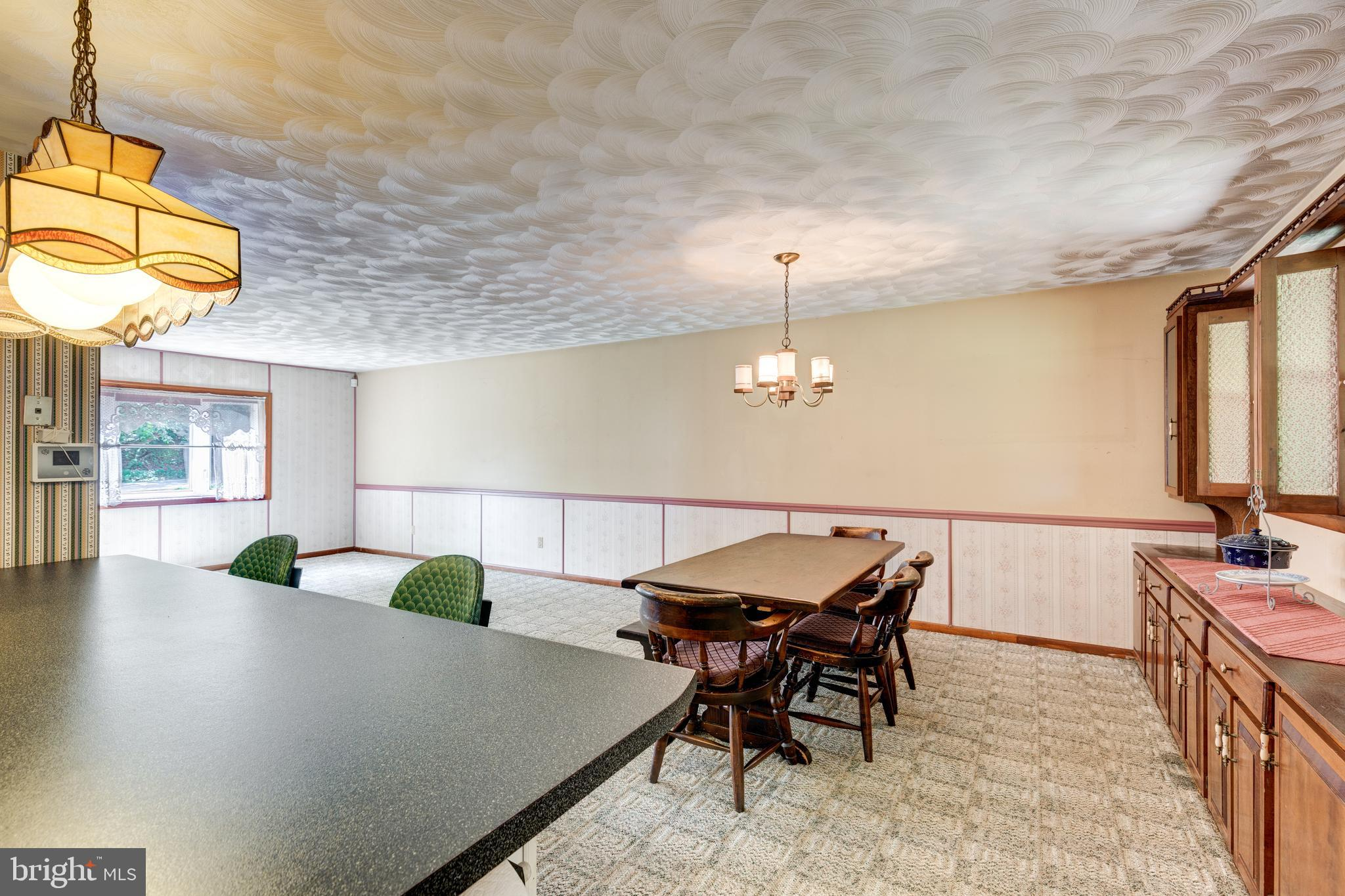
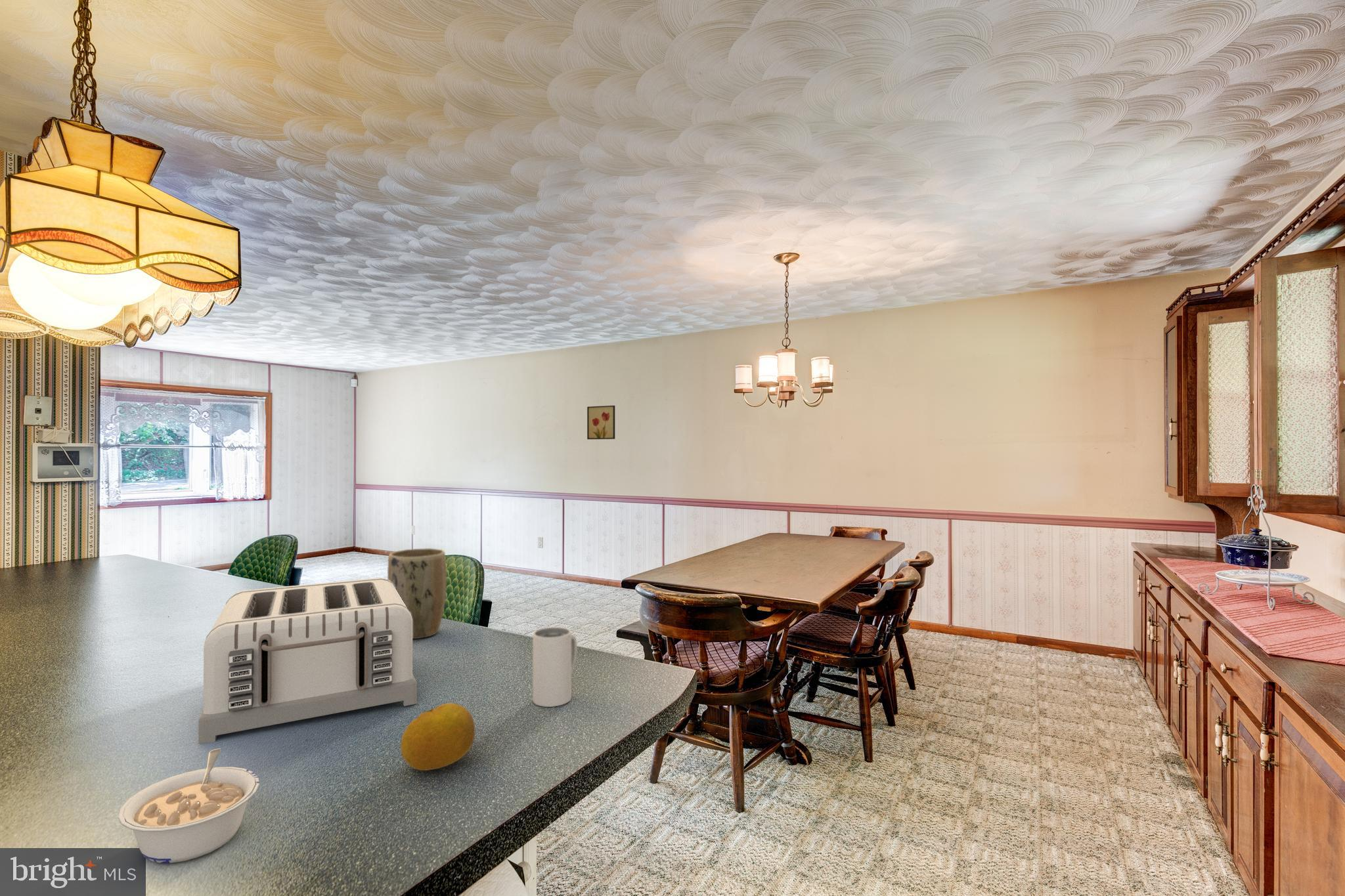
+ mug [532,626,578,708]
+ fruit [400,702,475,771]
+ toaster [198,577,417,744]
+ plant pot [387,547,447,639]
+ wall art [586,405,615,440]
+ legume [118,748,260,864]
